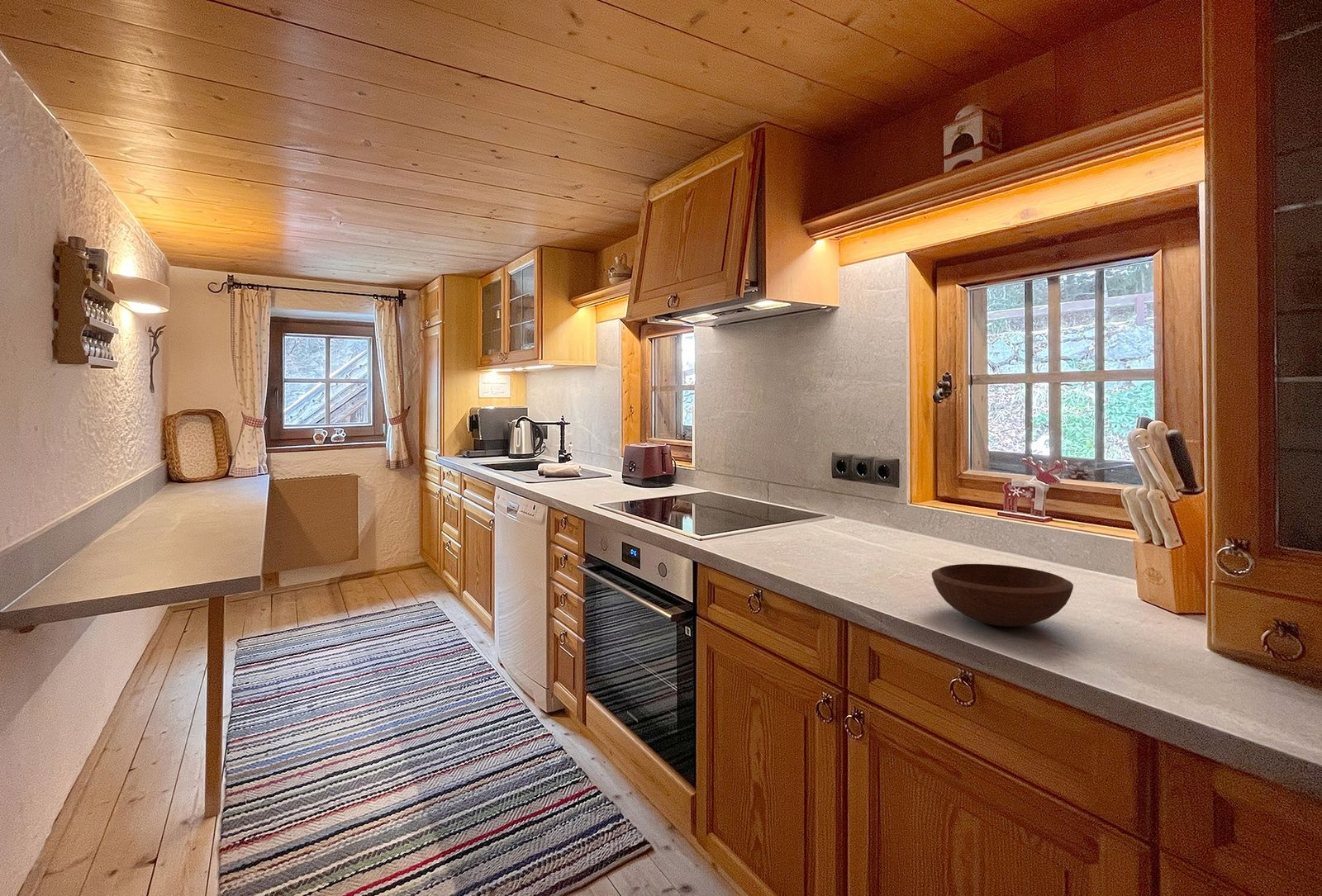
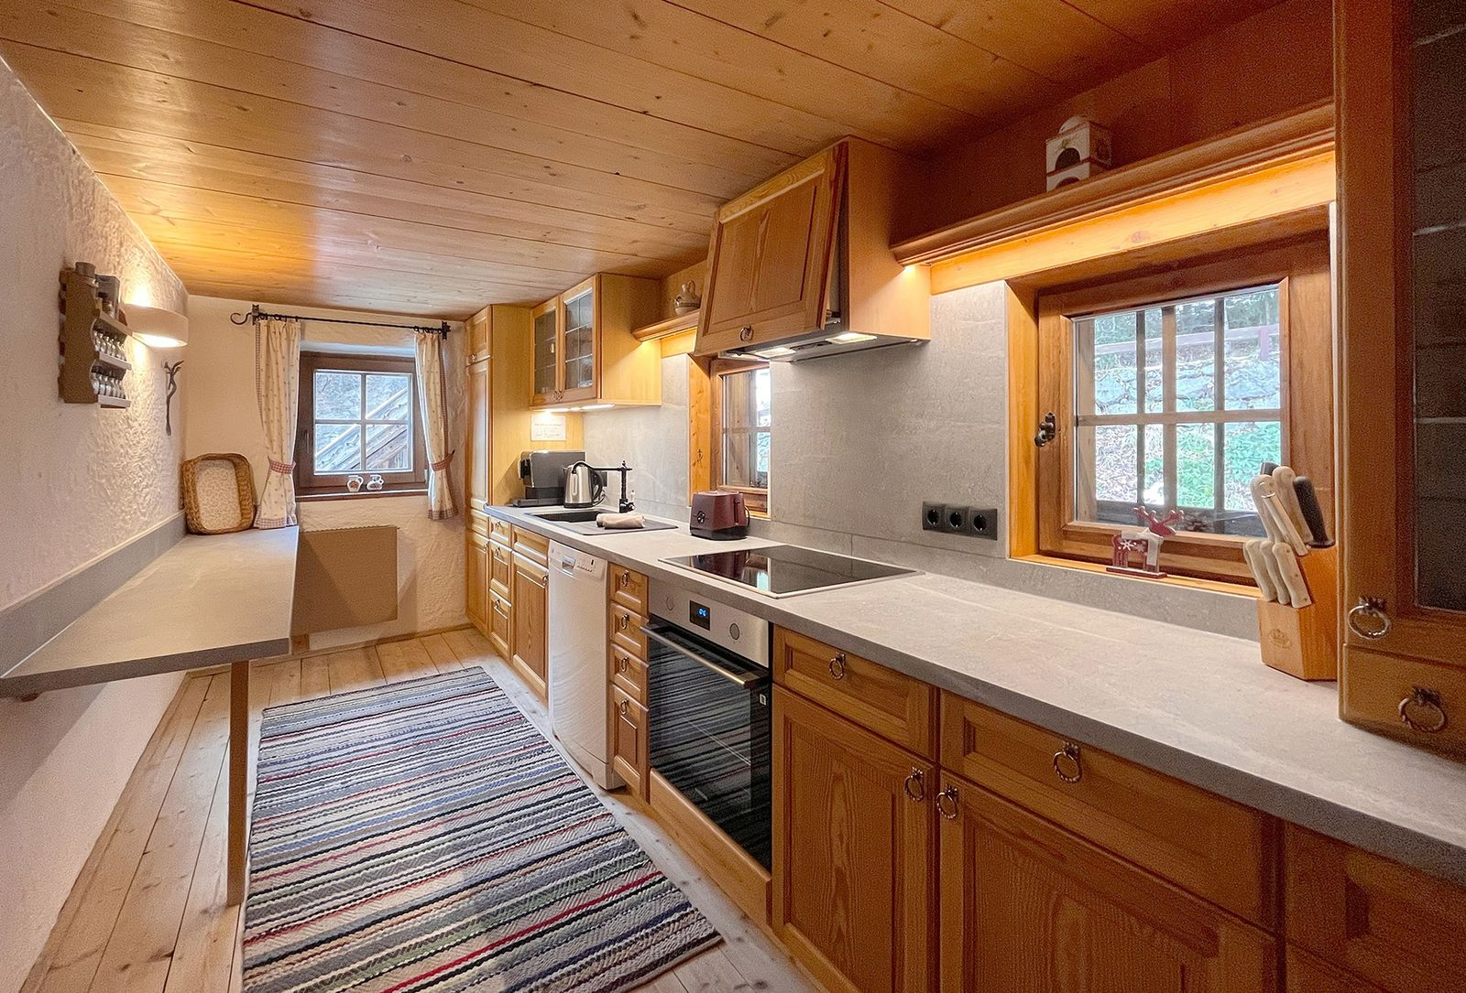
- bowl [931,563,1074,628]
